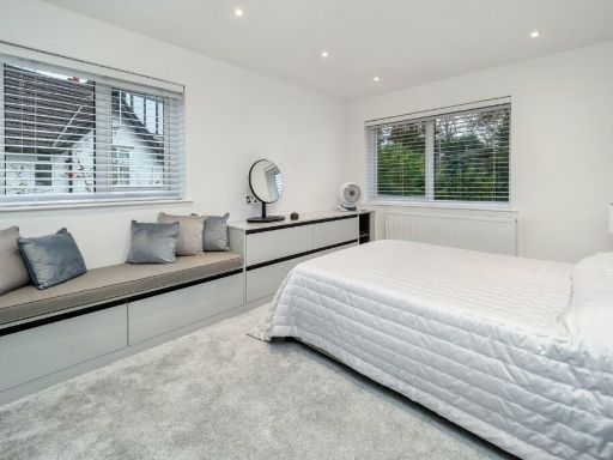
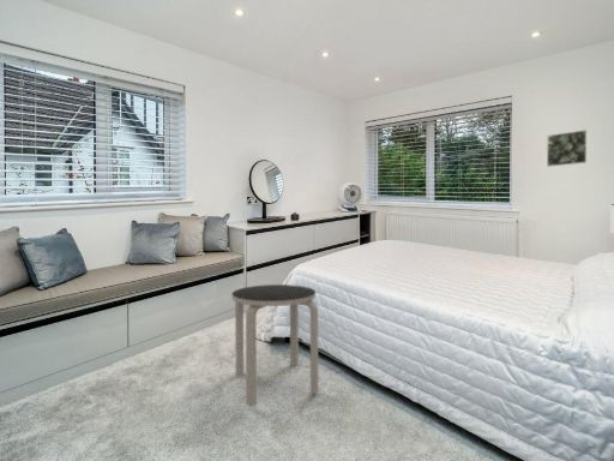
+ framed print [546,128,588,168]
+ side table [230,283,319,407]
